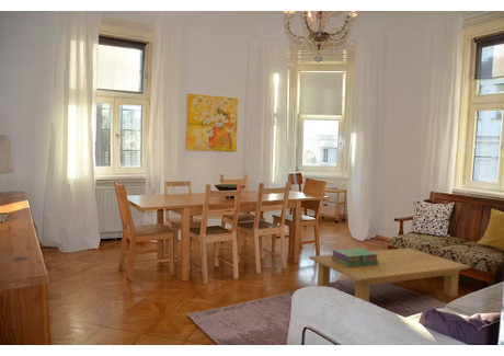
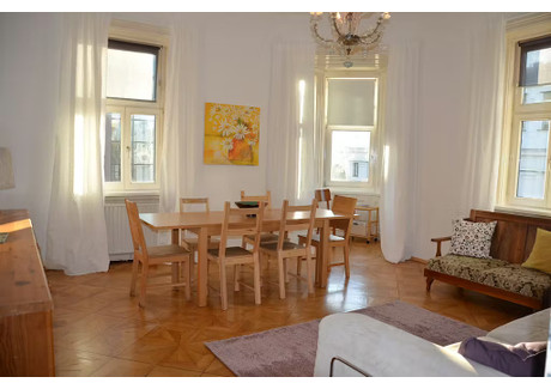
- coffee table [308,246,471,302]
- stack of books [332,248,379,267]
